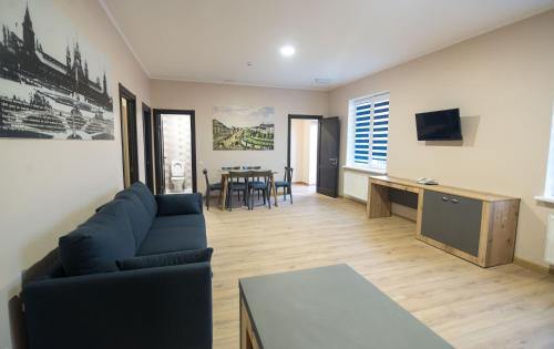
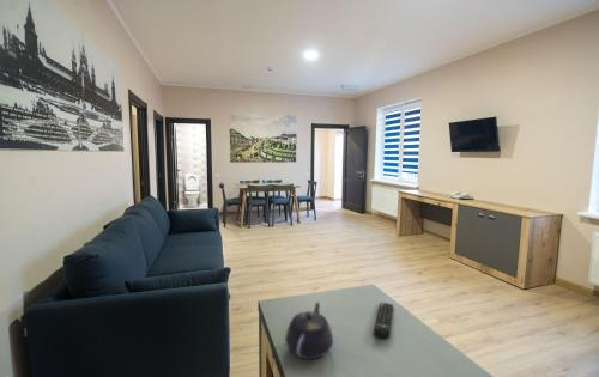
+ teapot [284,300,334,360]
+ remote control [371,302,394,340]
